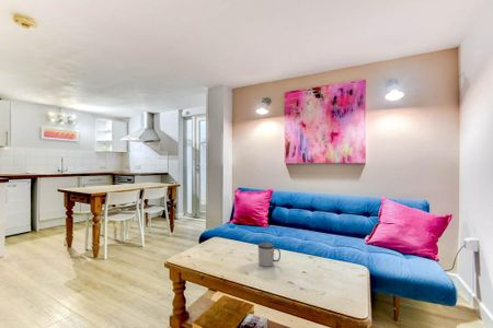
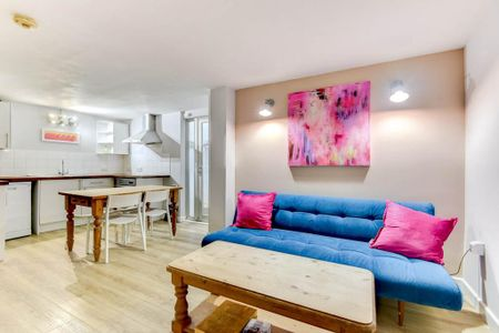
- mug [256,242,282,268]
